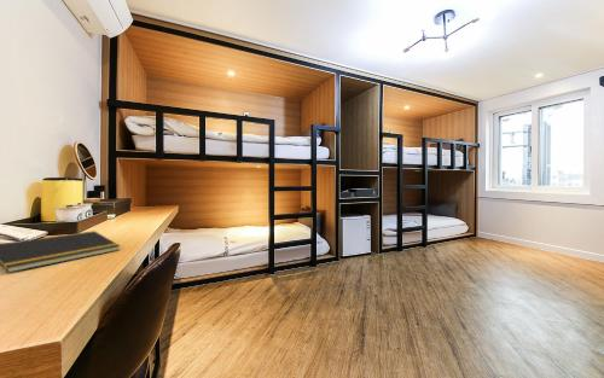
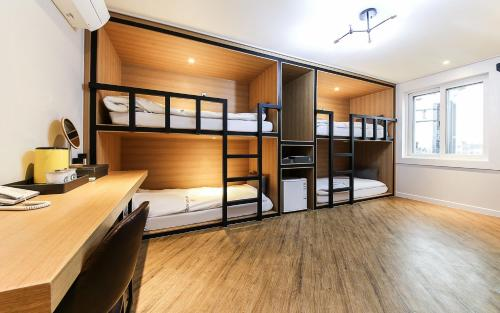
- notepad [0,229,122,274]
